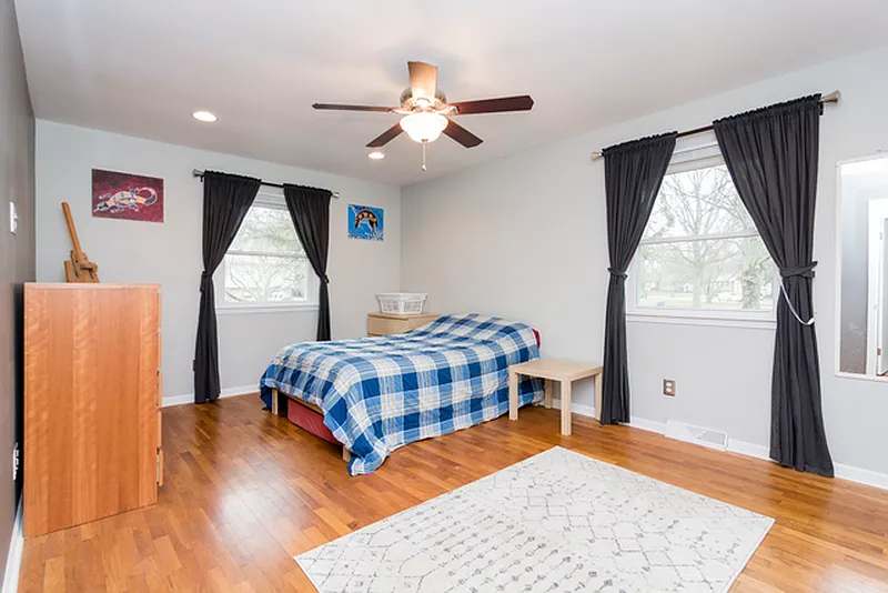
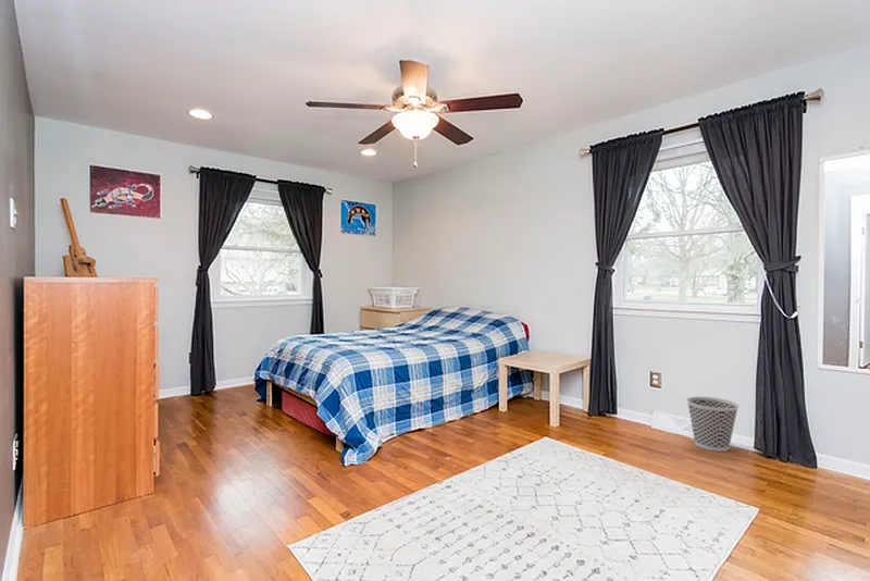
+ wastebasket [685,396,739,453]
